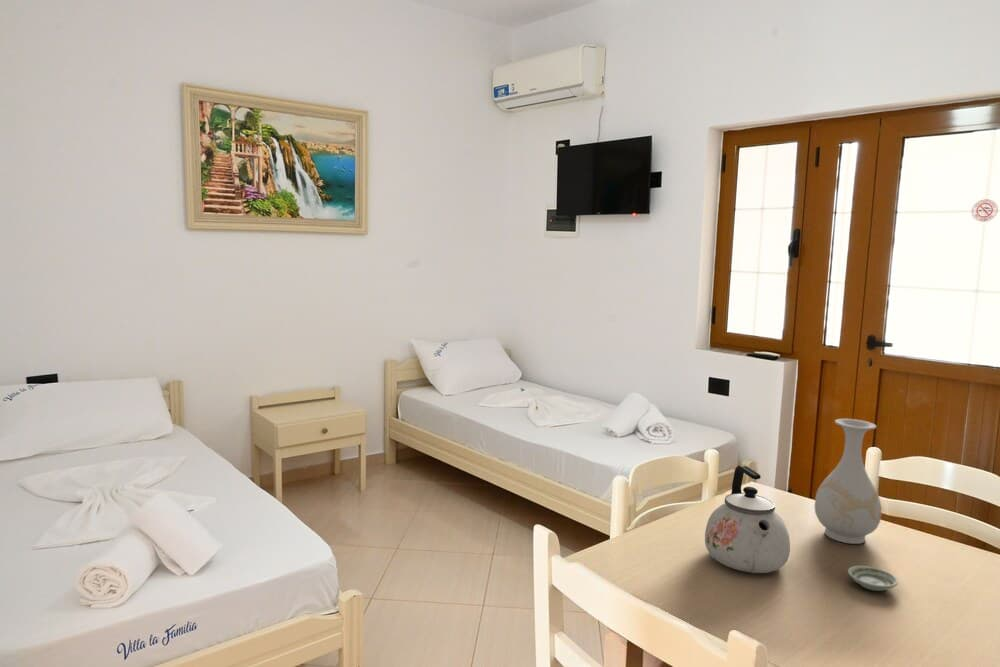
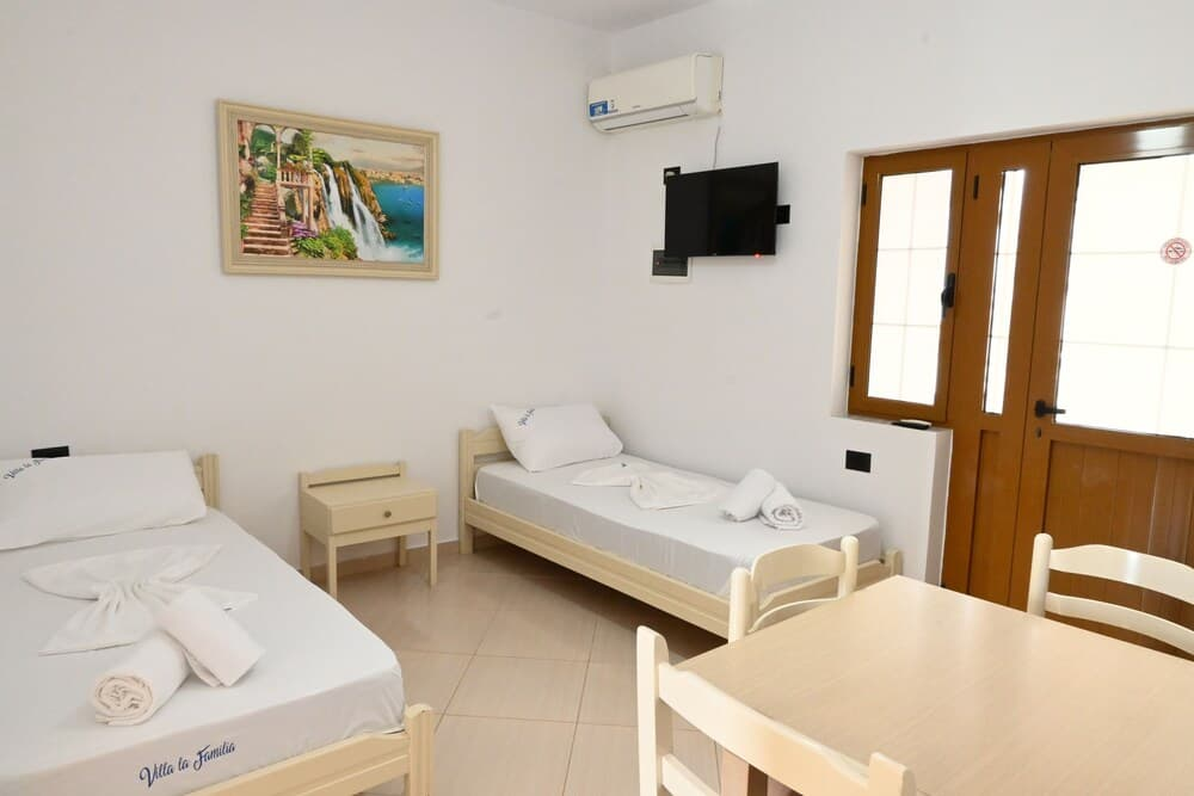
- kettle [704,465,791,574]
- vase [814,418,883,545]
- saucer [847,565,899,592]
